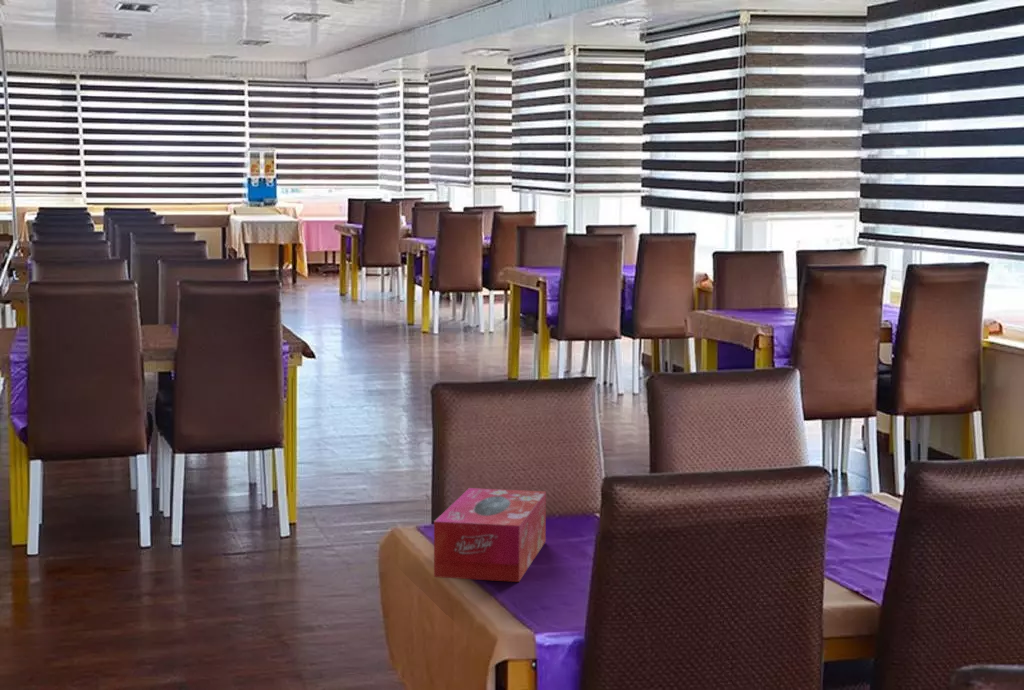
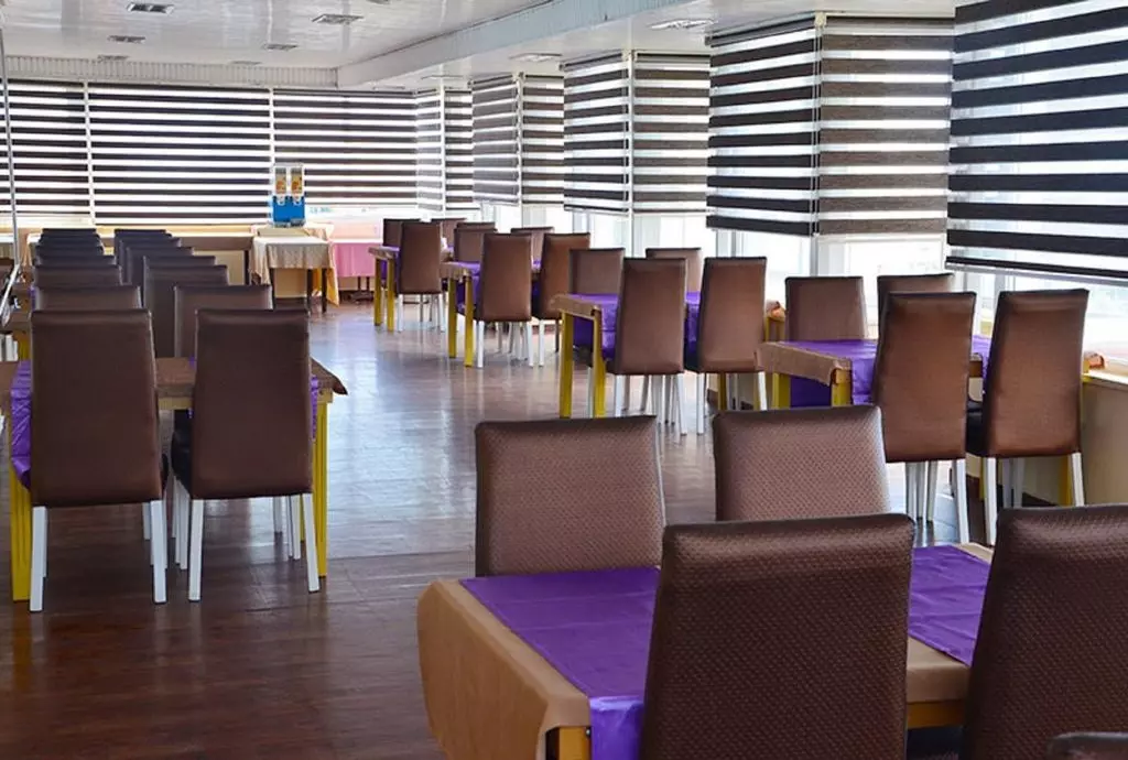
- tissue box [433,487,547,583]
